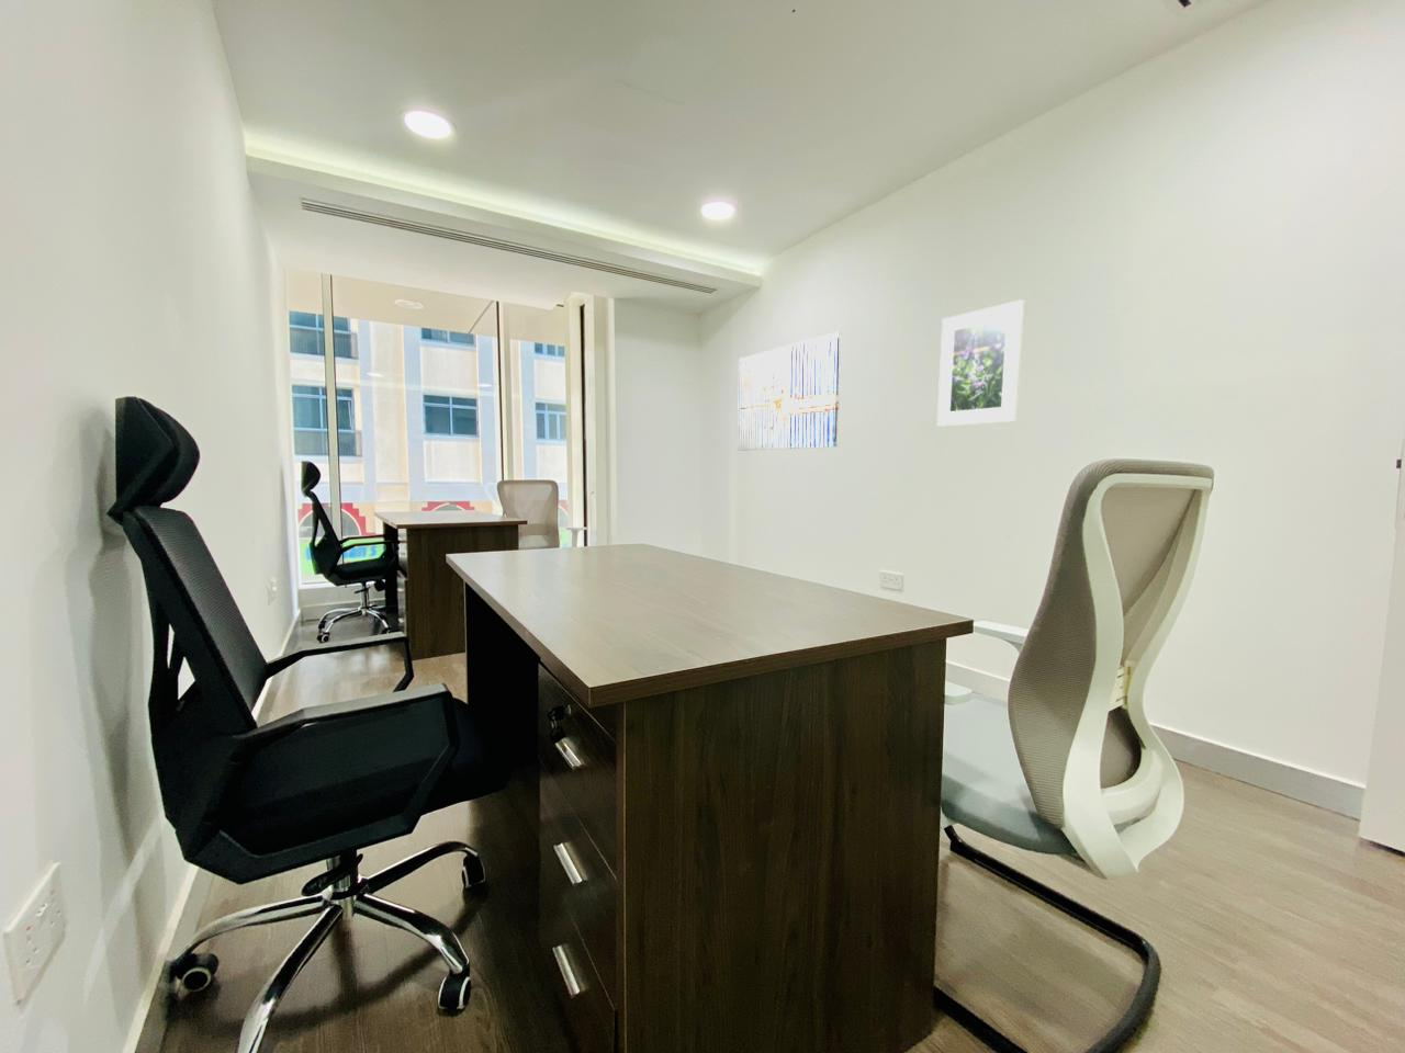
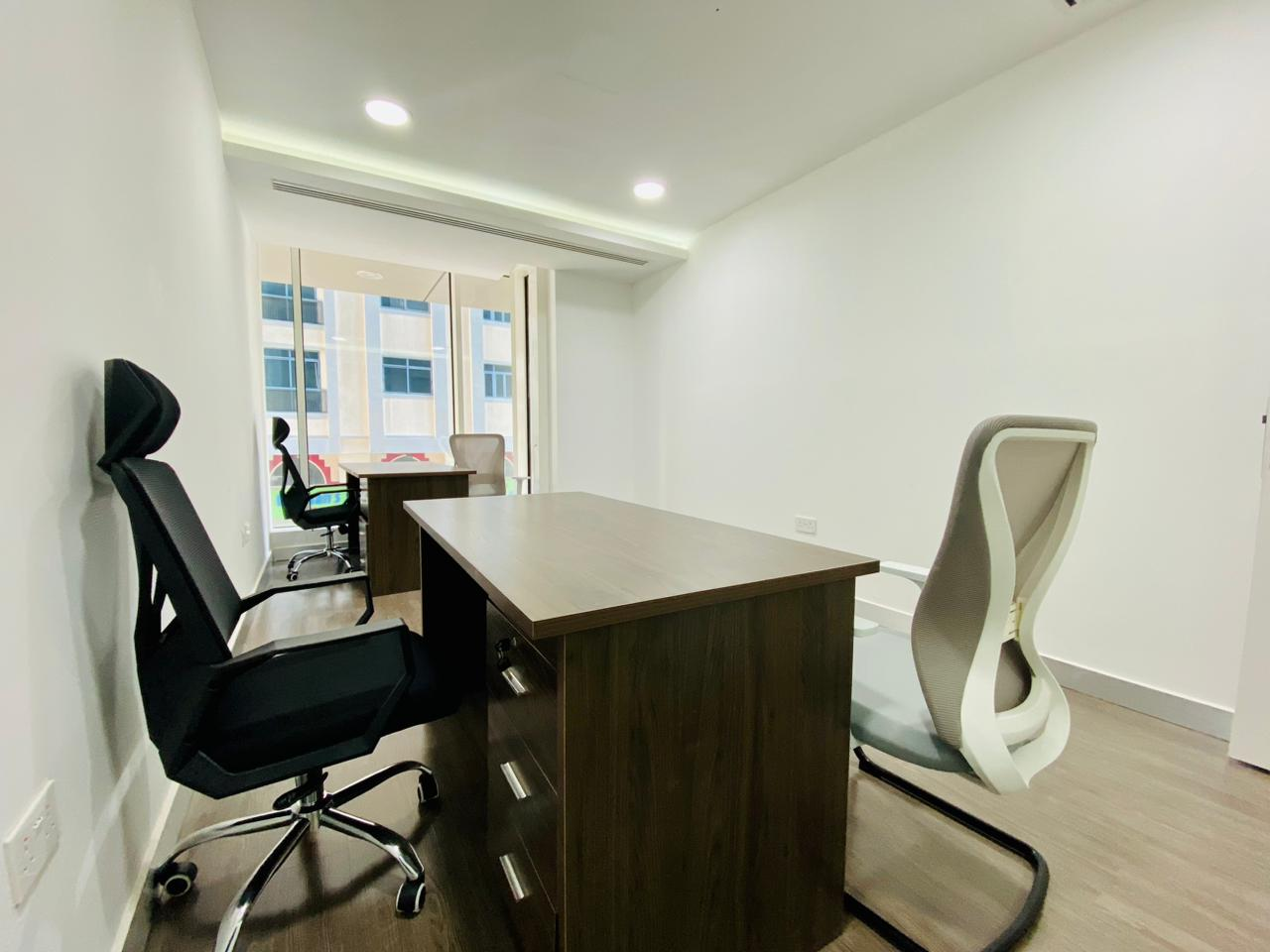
- wall art [737,331,843,452]
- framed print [936,299,1026,428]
